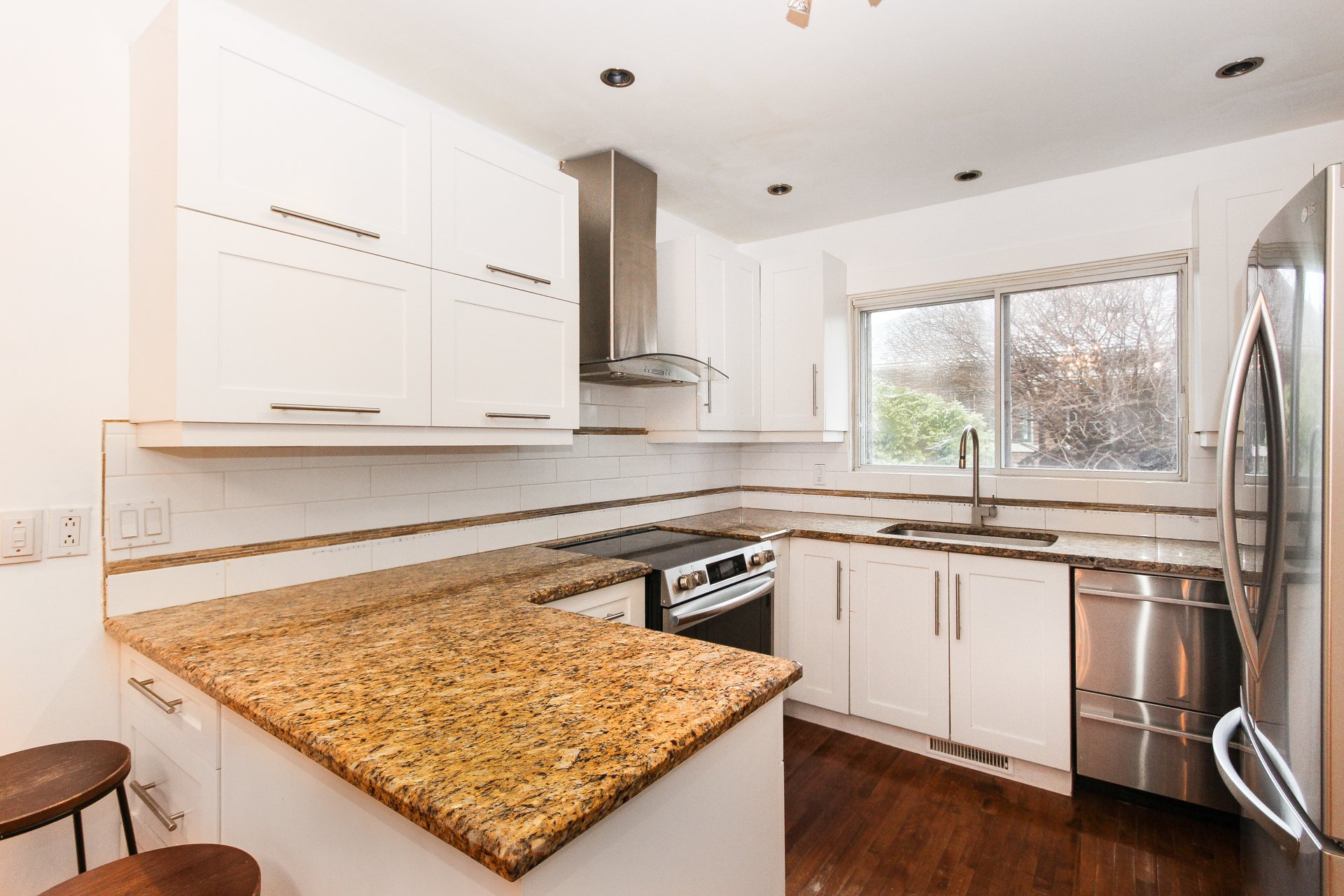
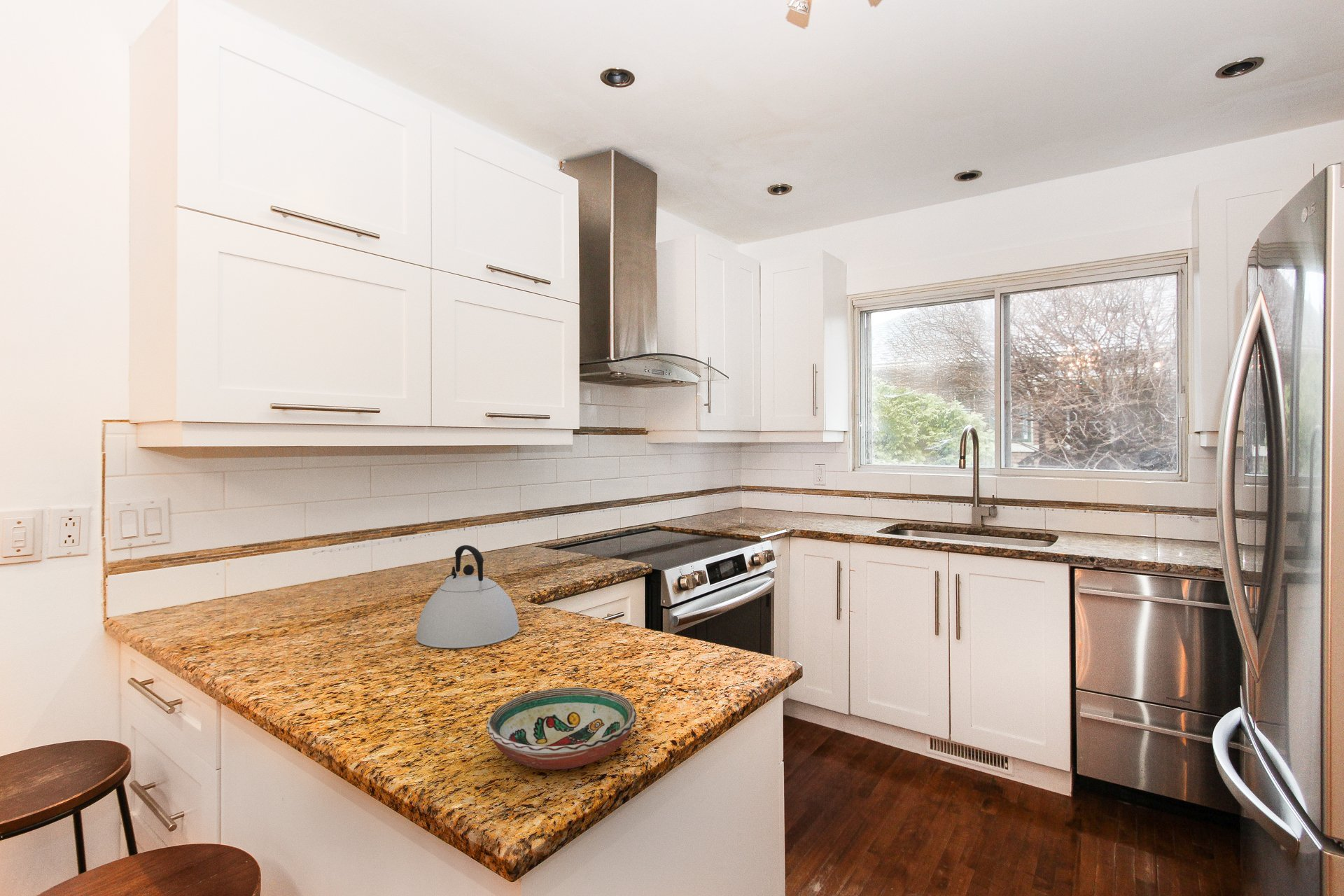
+ kettle [415,545,520,649]
+ decorative bowl [486,687,637,770]
